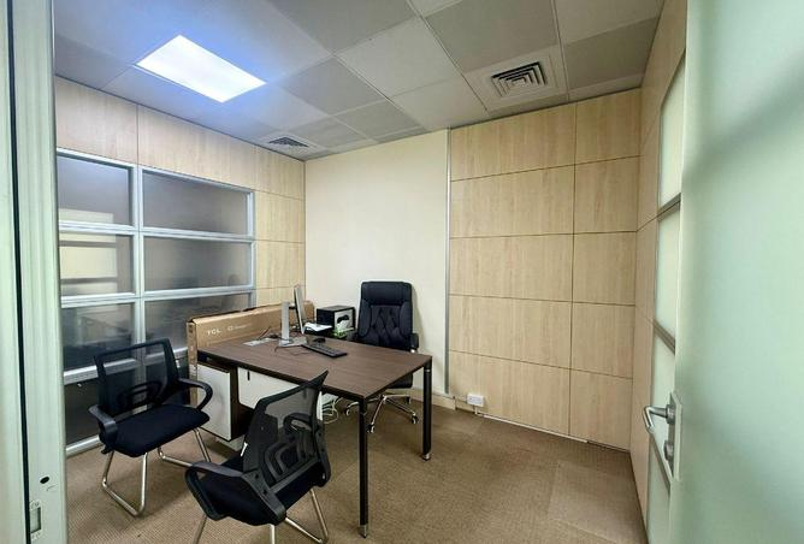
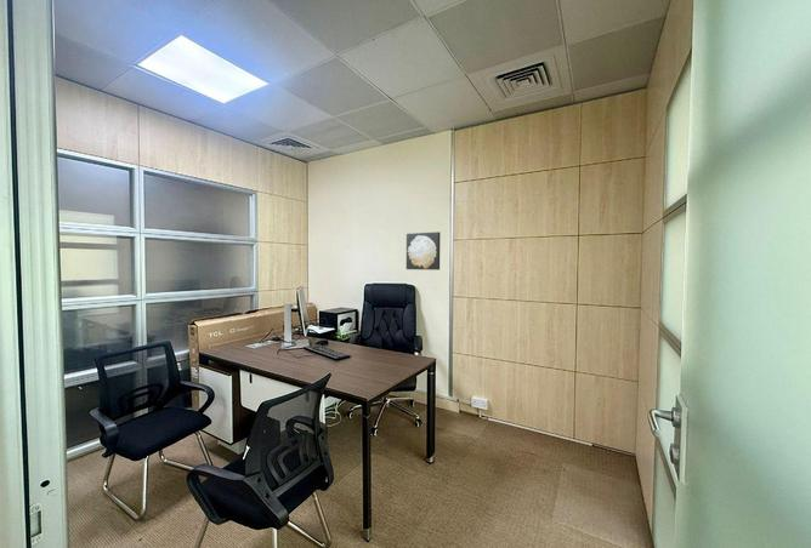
+ wall art [406,230,442,272]
